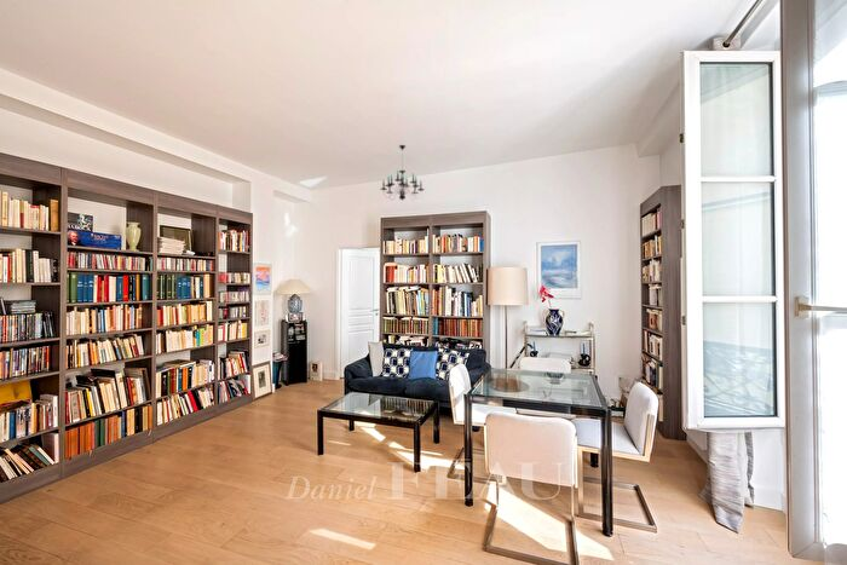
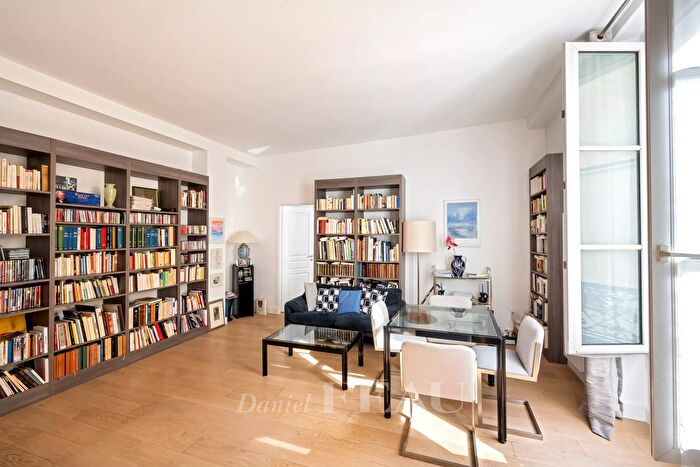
- chandelier [380,144,425,203]
